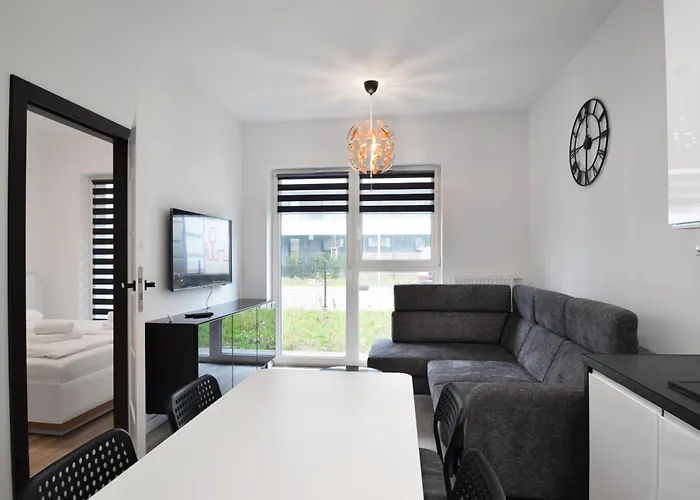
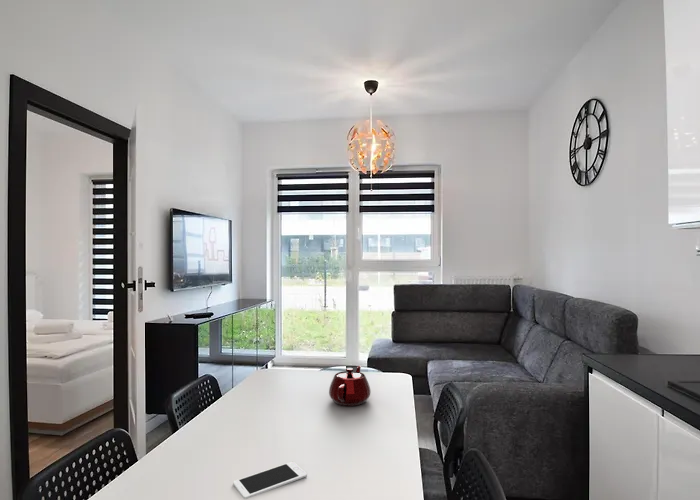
+ cell phone [232,461,308,500]
+ teapot [328,365,372,407]
